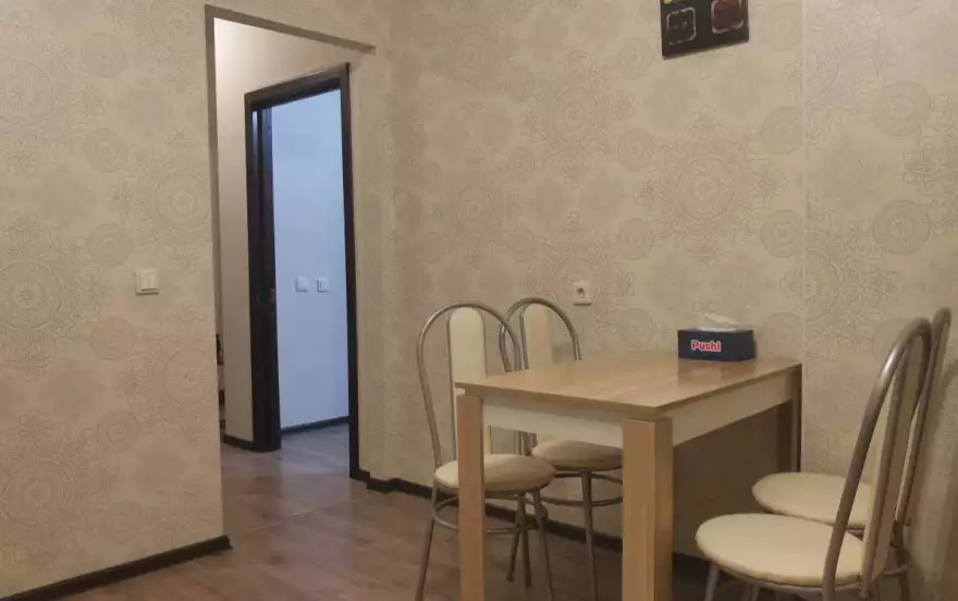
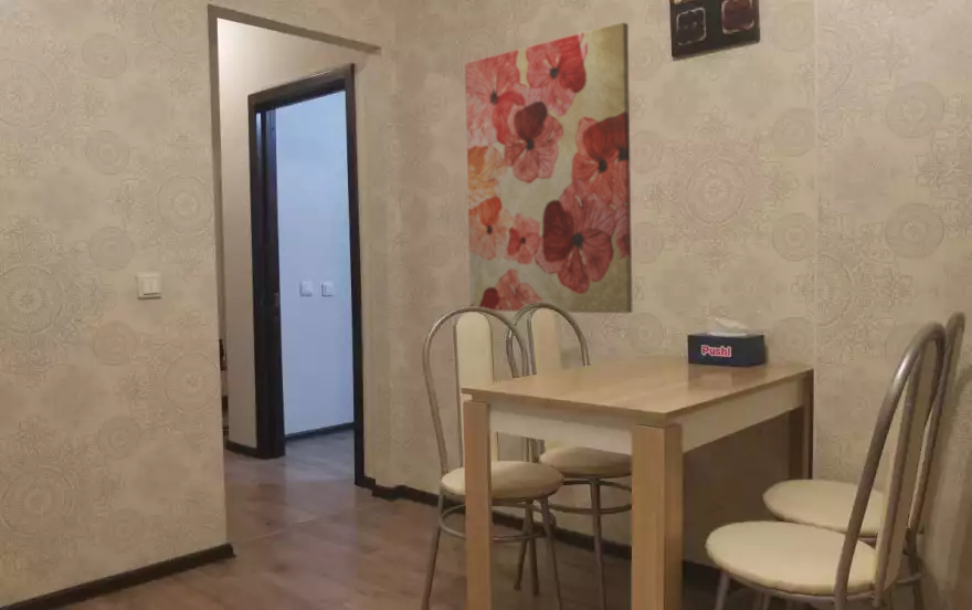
+ wall art [464,21,634,314]
